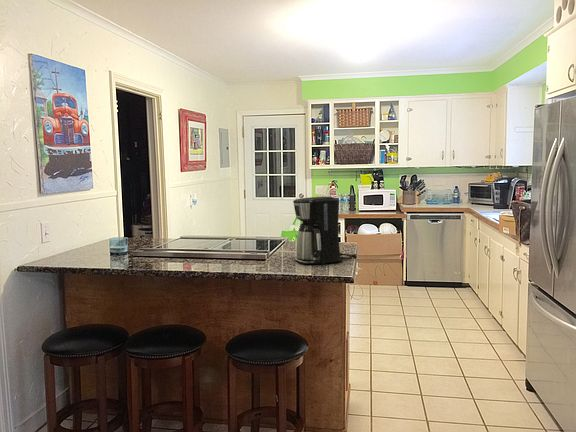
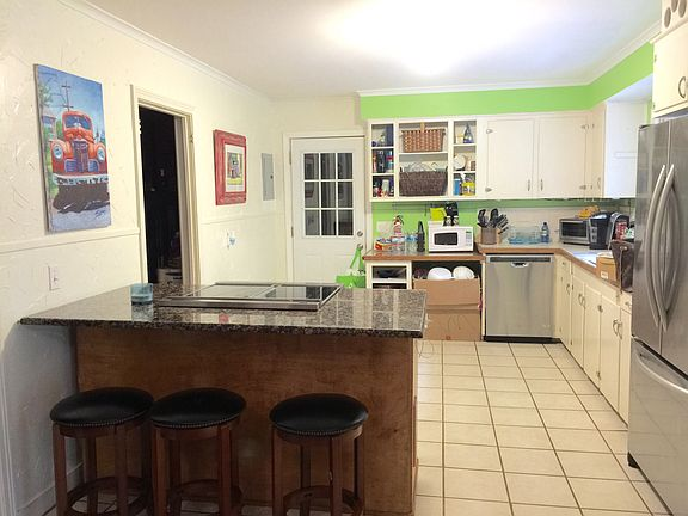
- coffee maker [292,196,358,265]
